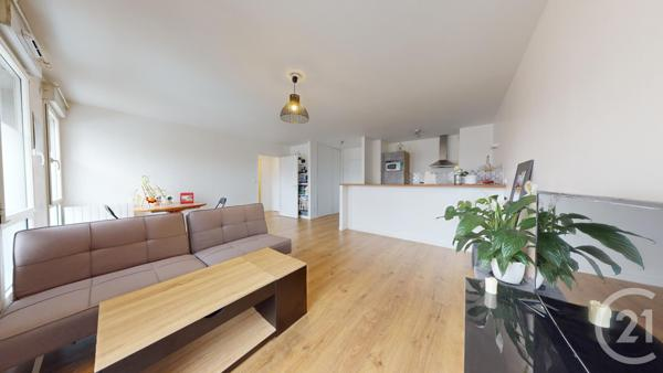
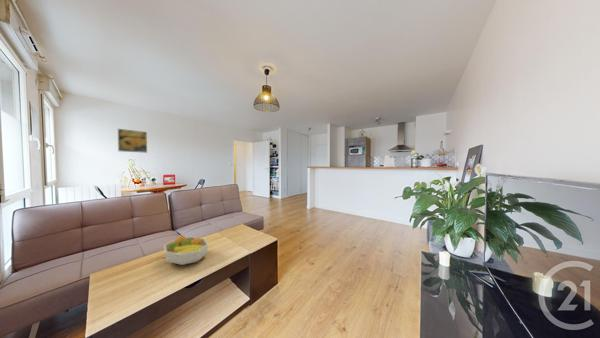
+ fruit bowl [163,234,209,266]
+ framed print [117,128,148,154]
